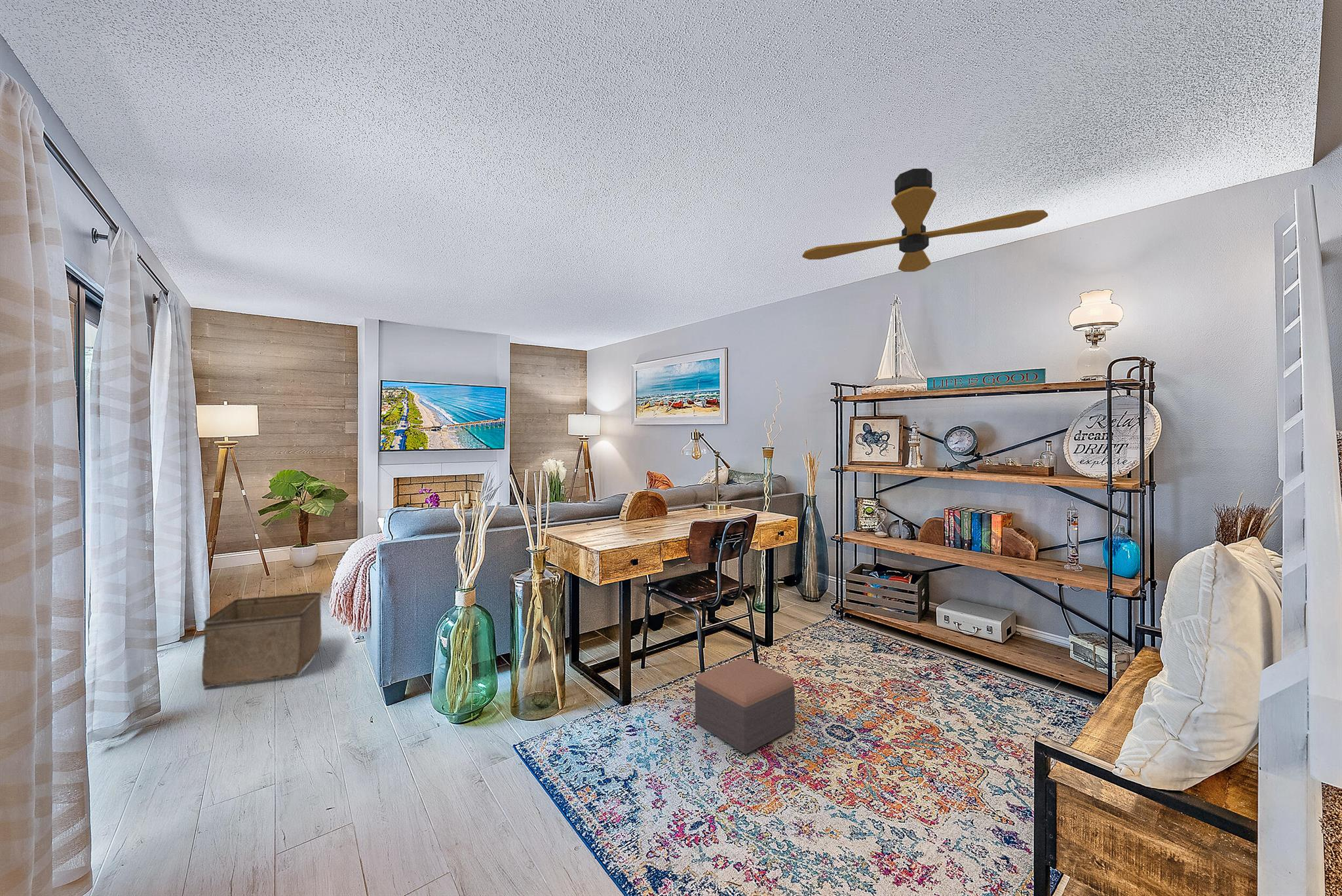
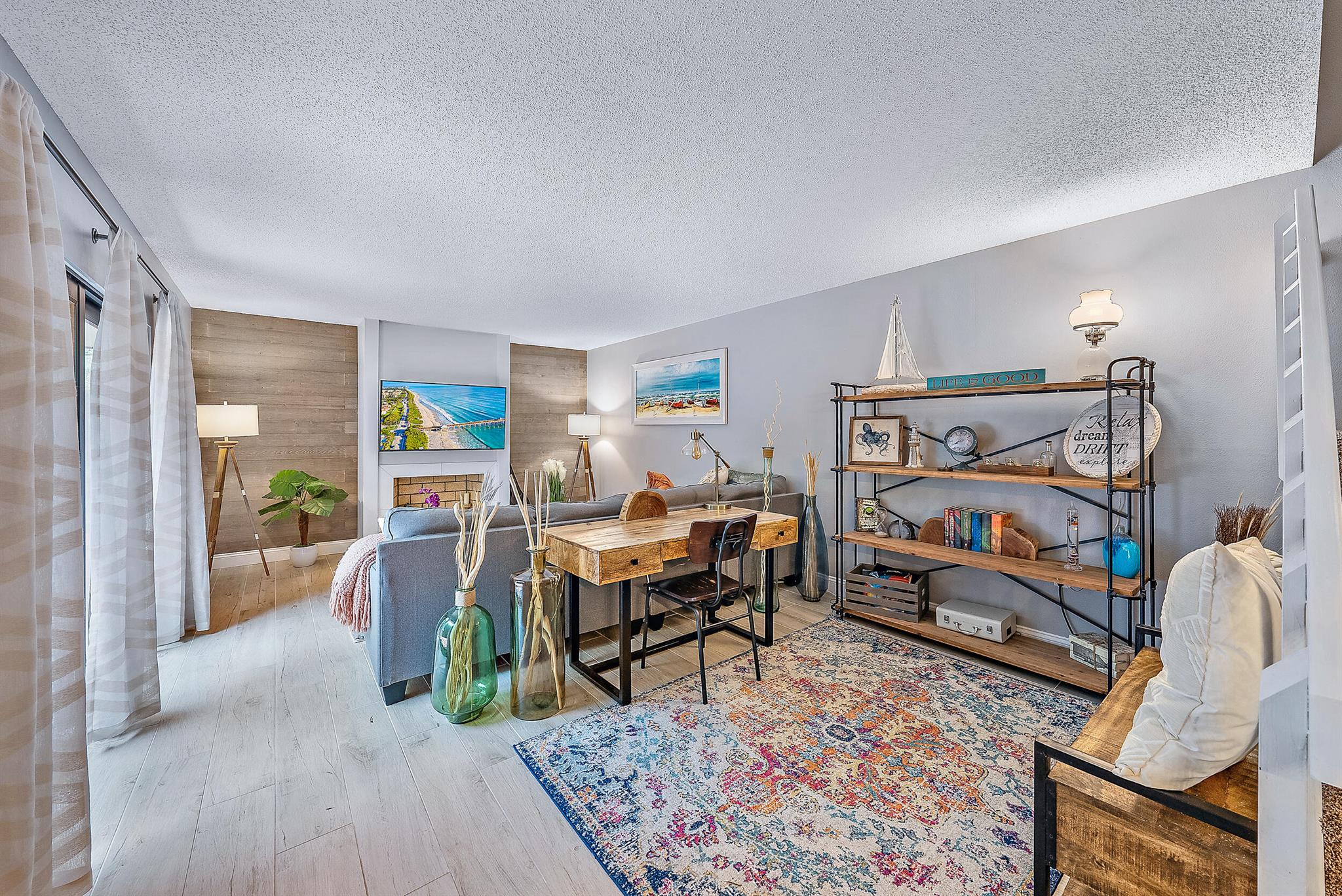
- storage bin [201,591,322,688]
- footstool [695,657,796,755]
- ceiling fan [801,168,1048,272]
